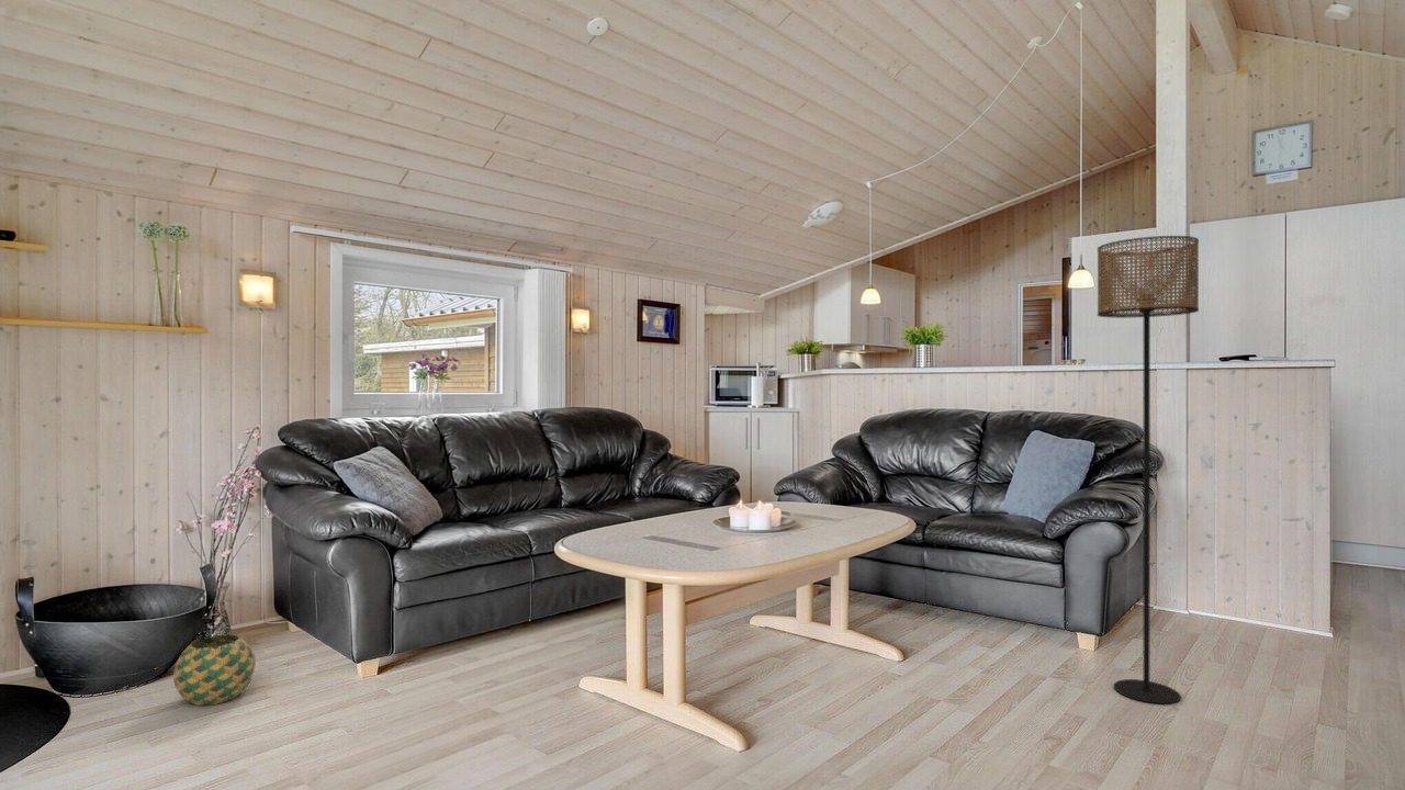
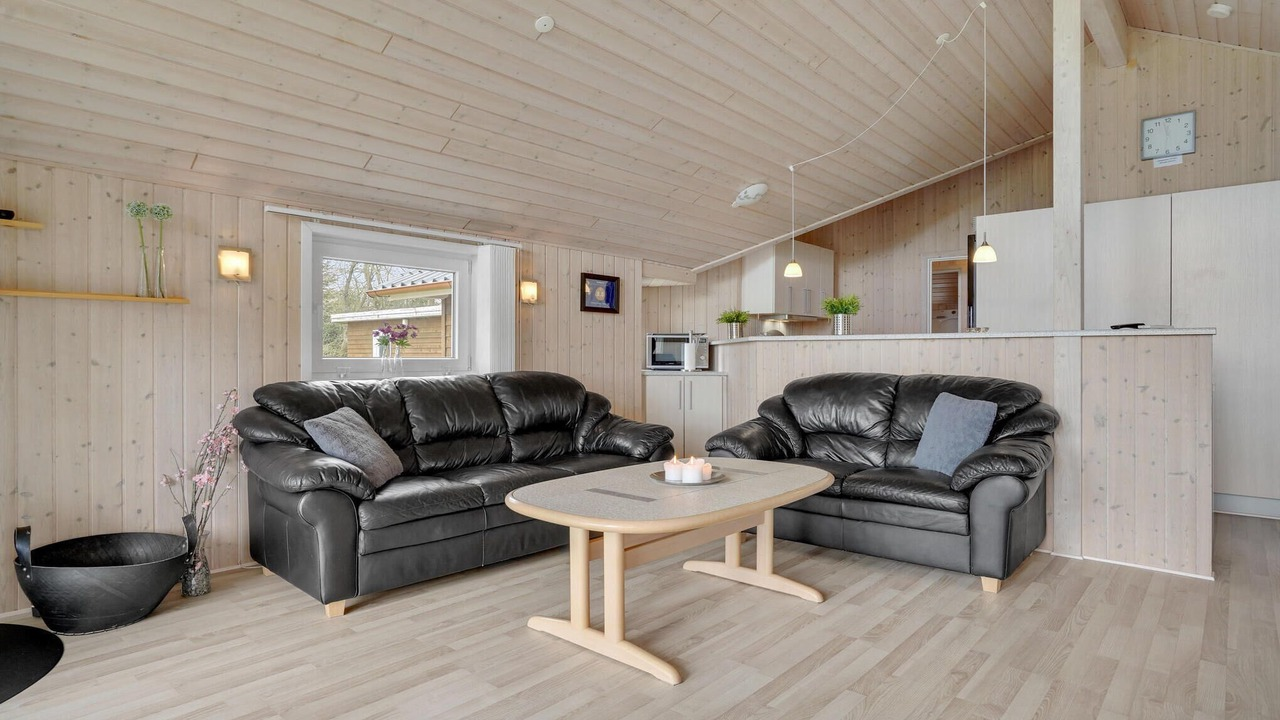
- floor lamp [1097,235,1200,706]
- decorative ball [172,634,257,707]
